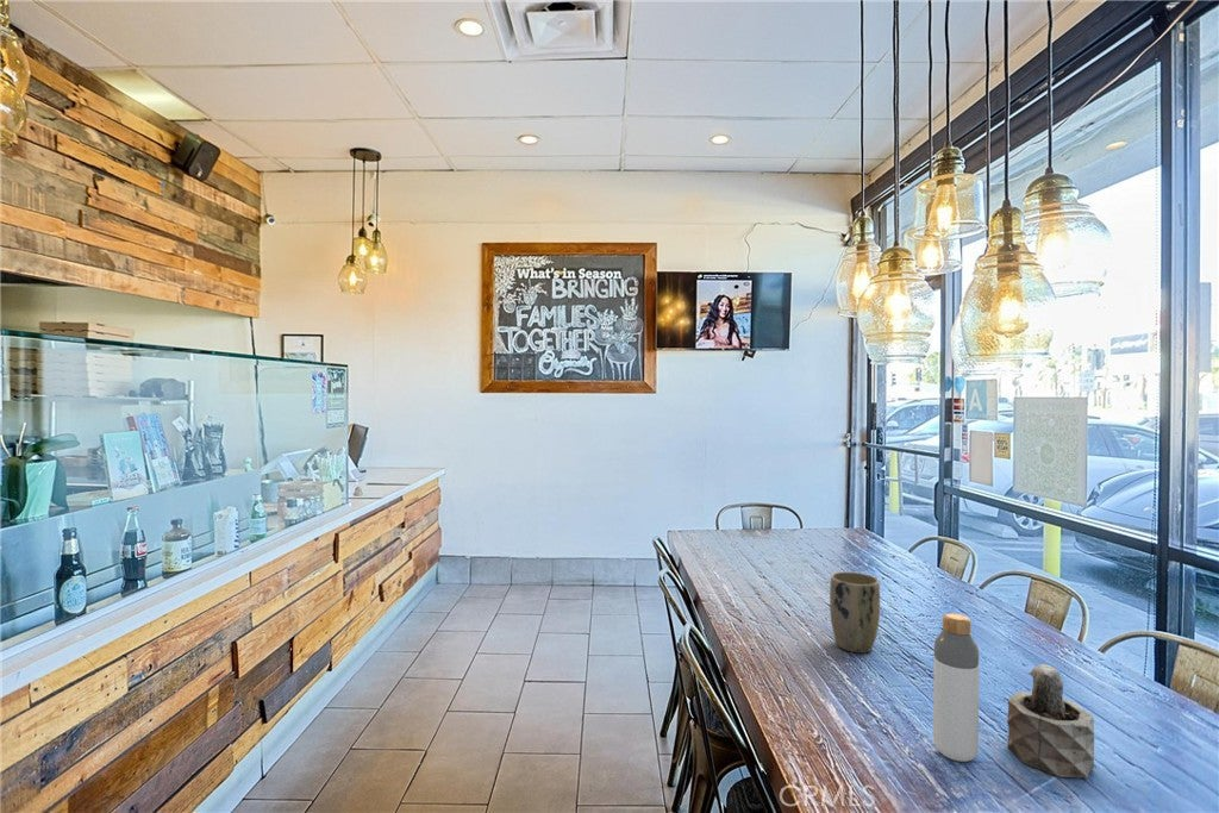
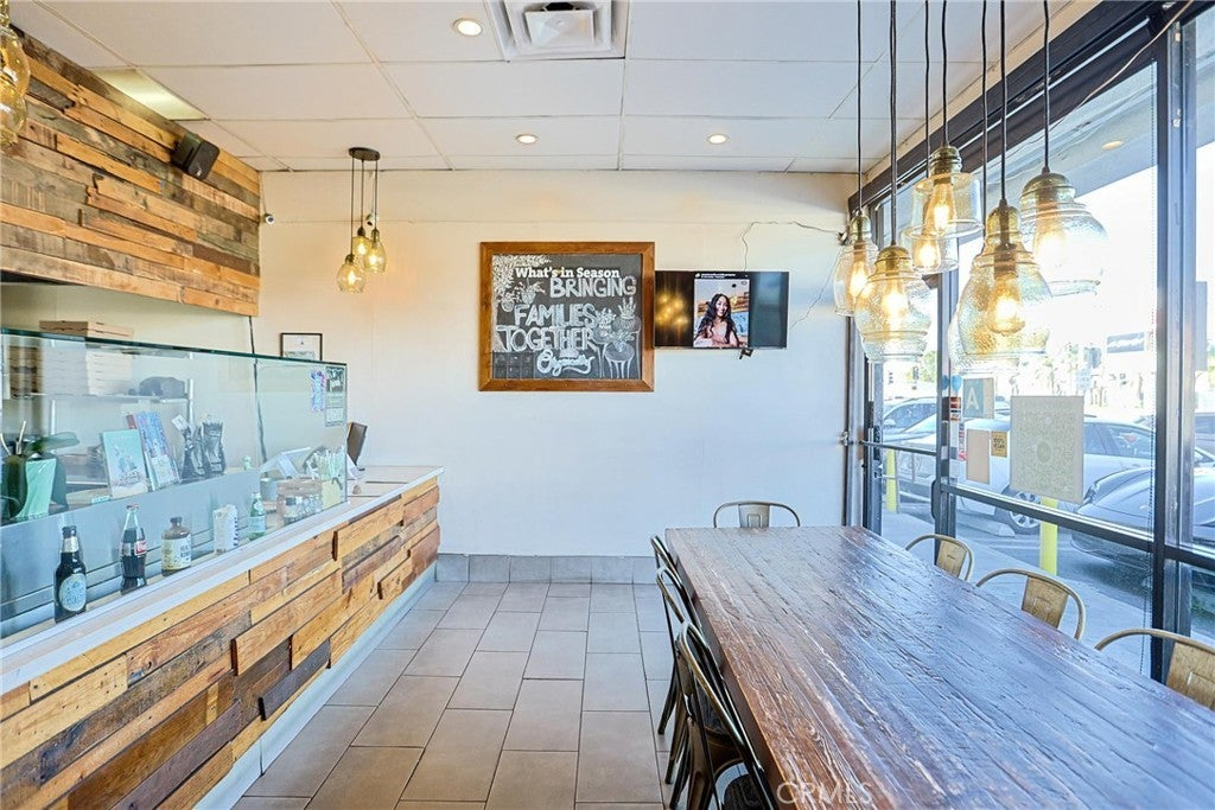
- bottle [932,612,980,763]
- succulent plant [1006,663,1095,780]
- plant pot [829,571,881,655]
